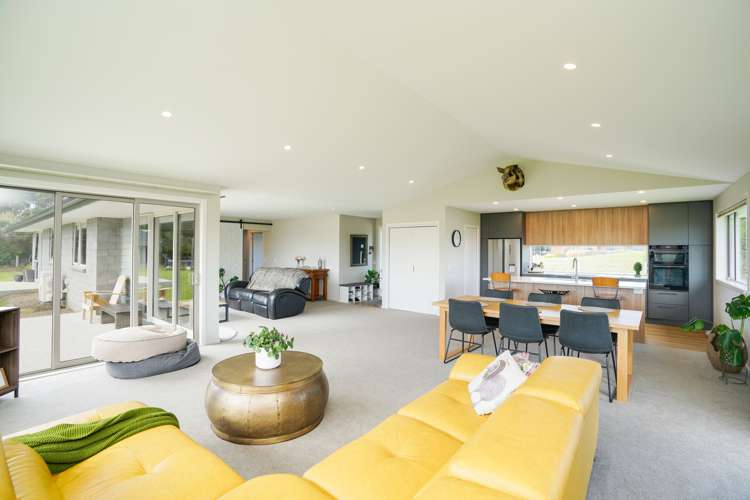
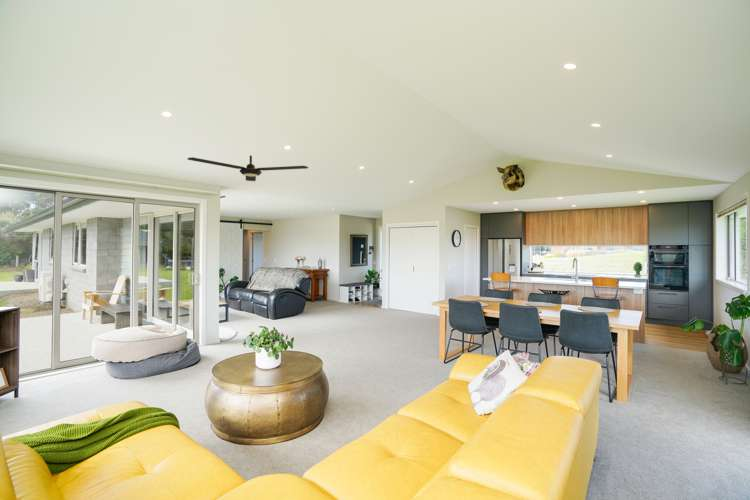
+ ceiling fan [186,155,309,182]
